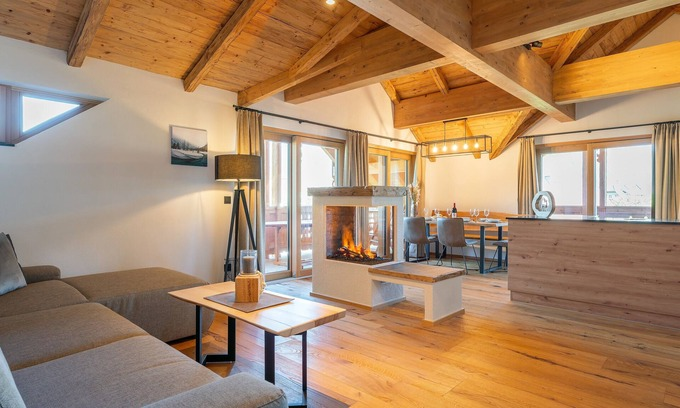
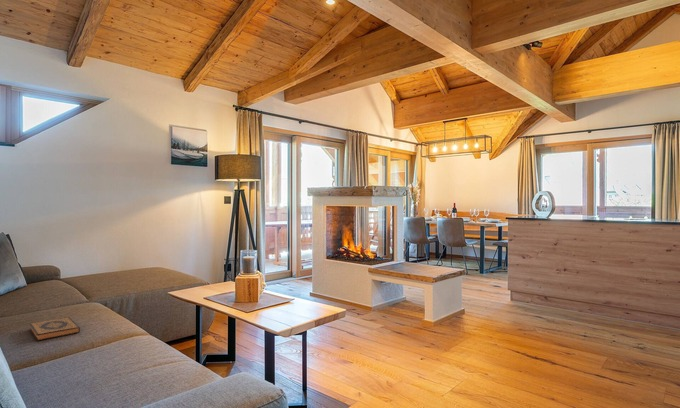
+ hardback book [29,317,81,342]
